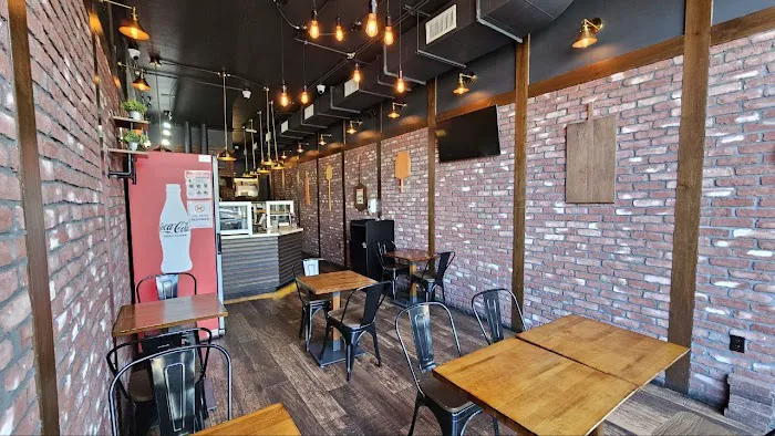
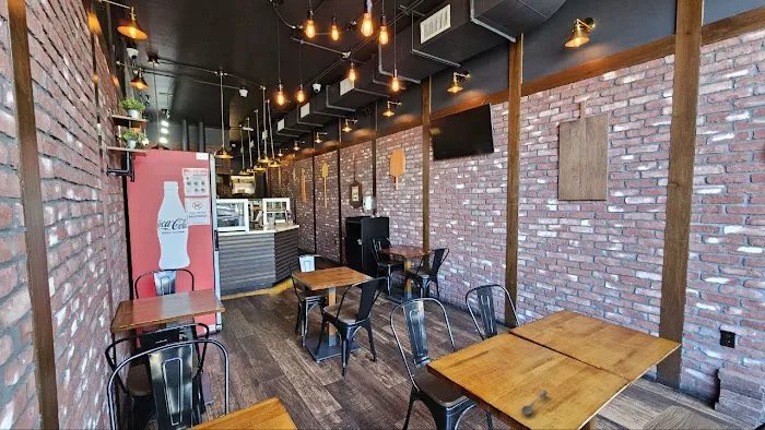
+ soupspoon [520,390,549,416]
